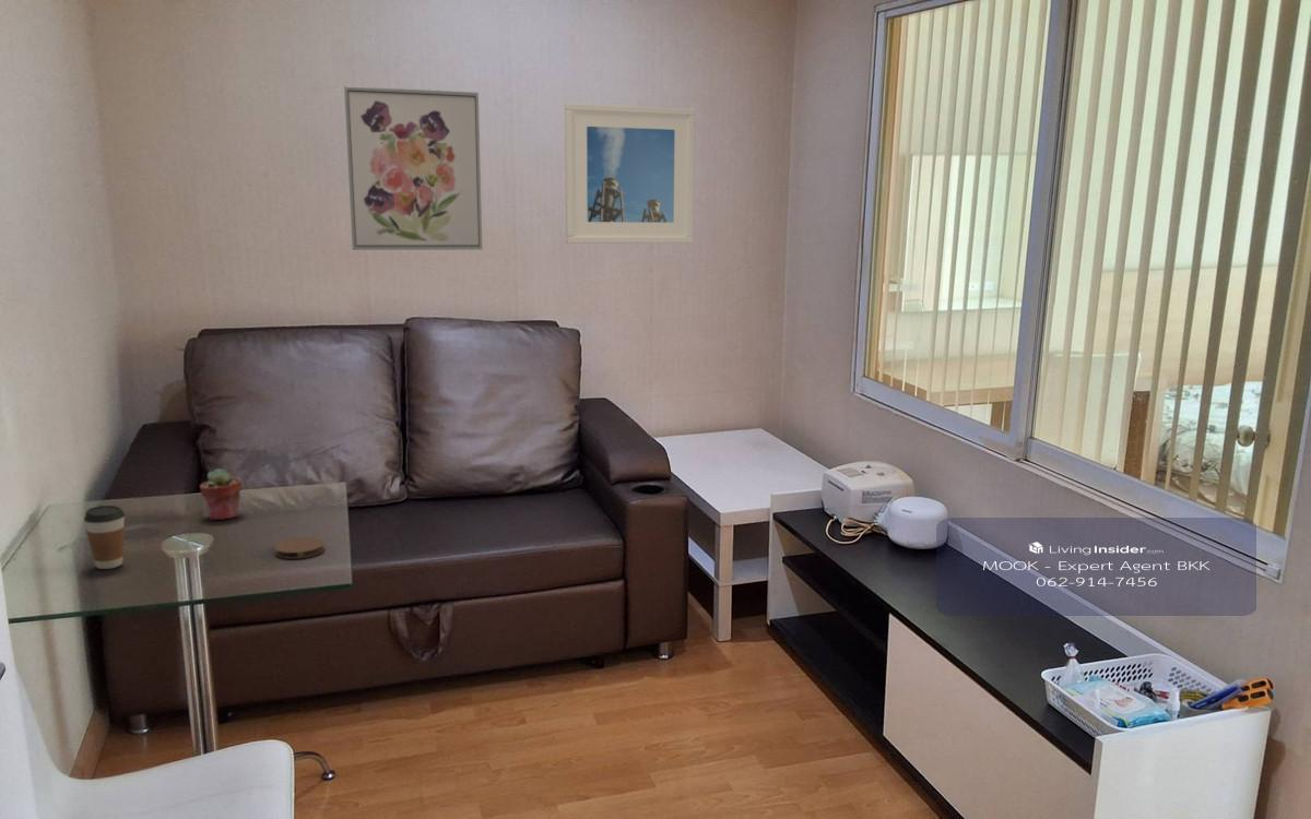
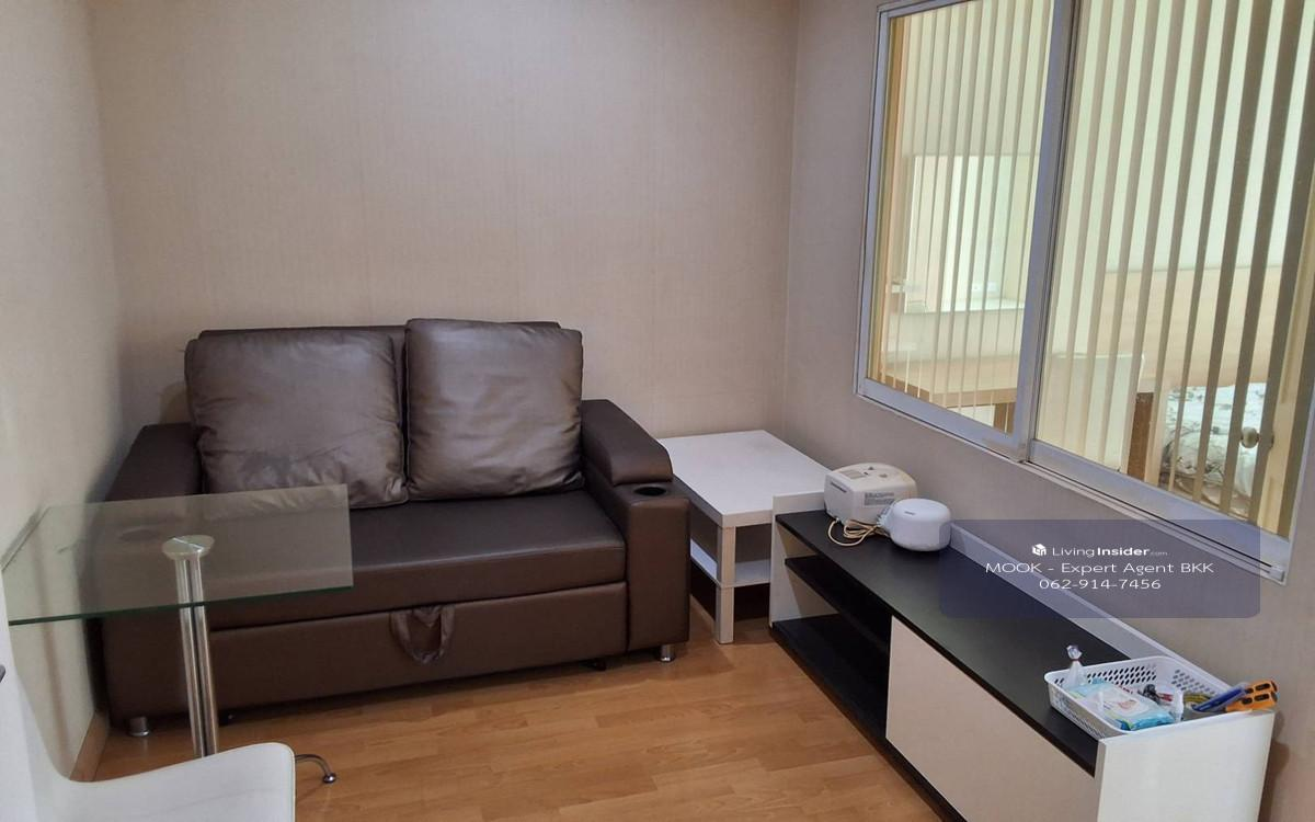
- coffee cup [83,505,126,570]
- wall art [343,85,483,251]
- potted succulent [199,467,243,521]
- coaster [273,536,326,560]
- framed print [564,102,696,245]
